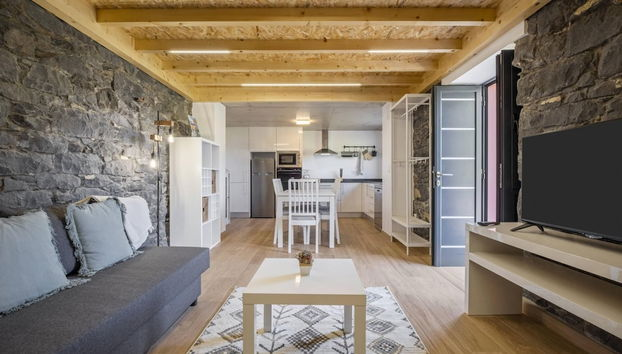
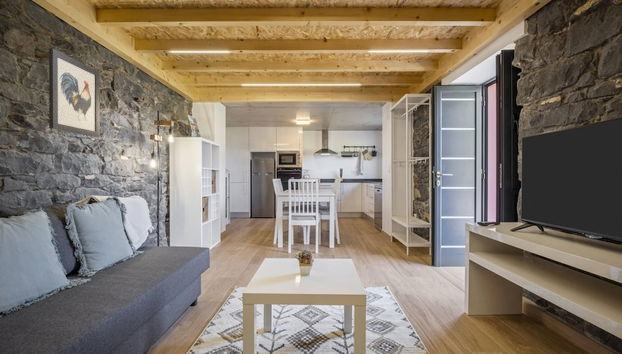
+ wall art [48,47,101,138]
